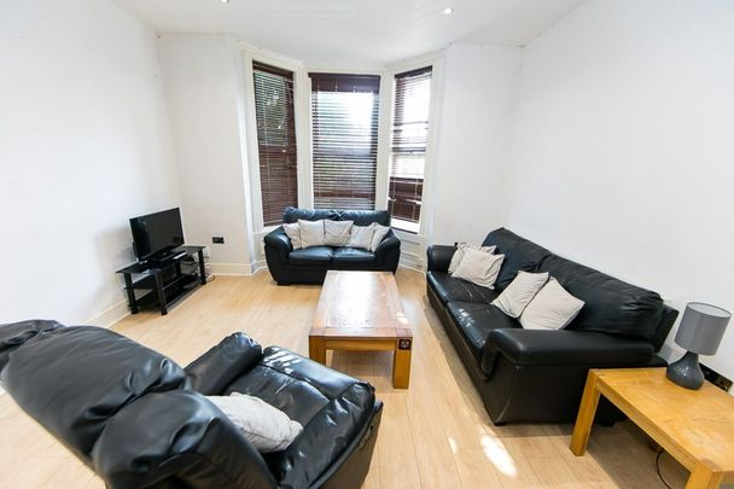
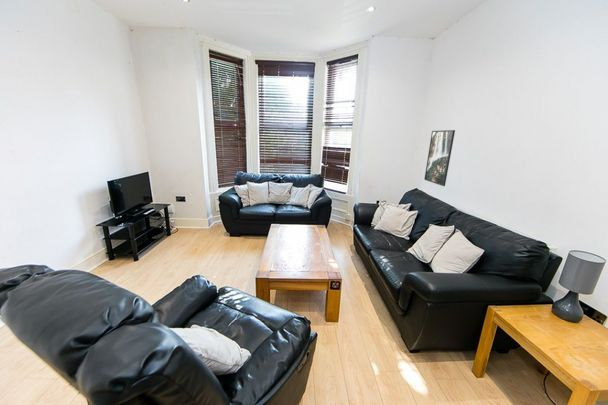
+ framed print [423,129,456,187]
